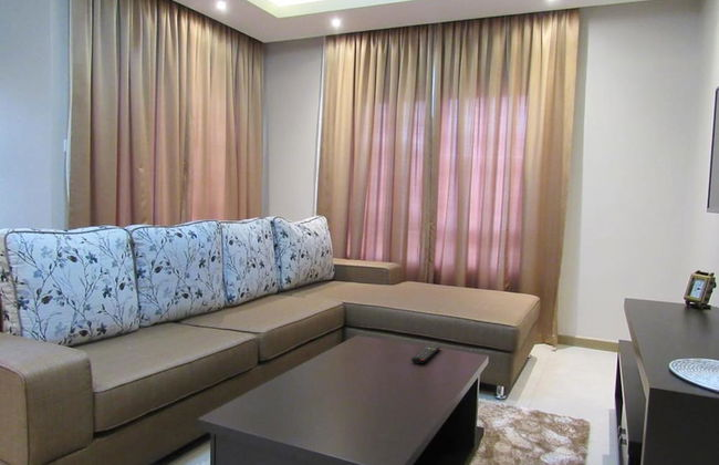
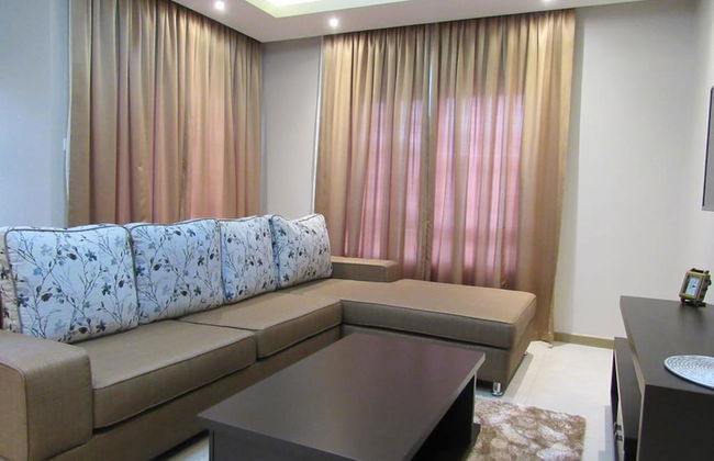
- remote control [410,343,441,364]
